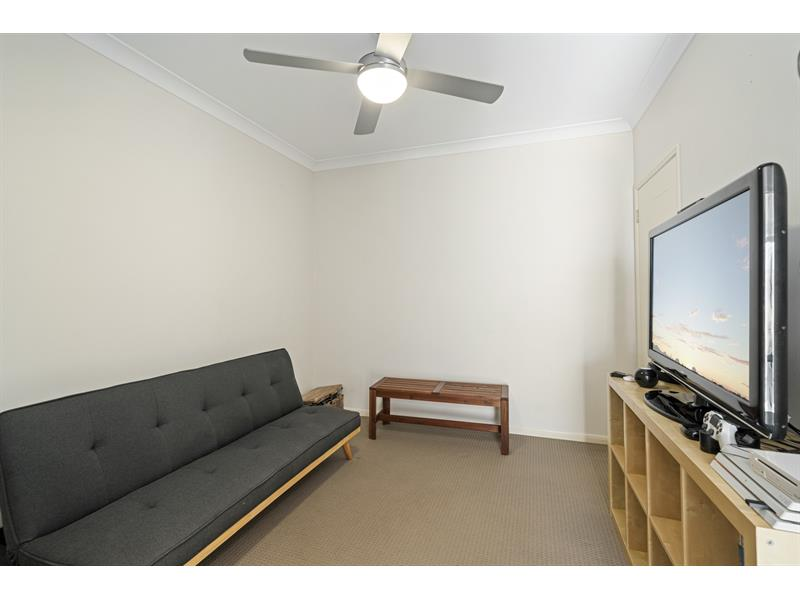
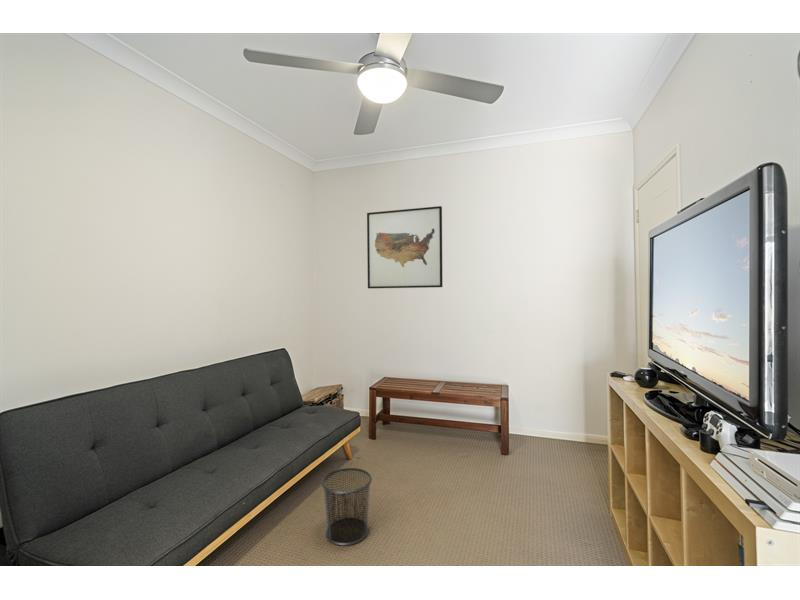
+ waste bin [320,467,373,547]
+ wall art [366,205,443,289]
